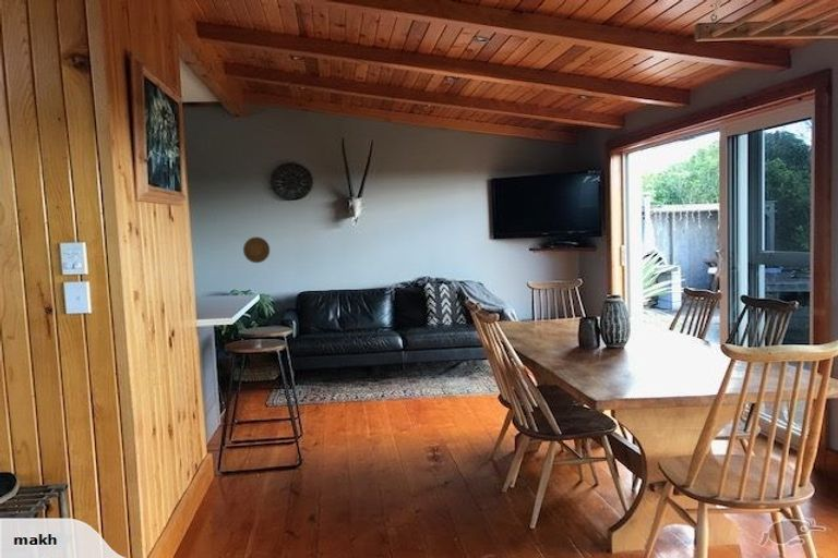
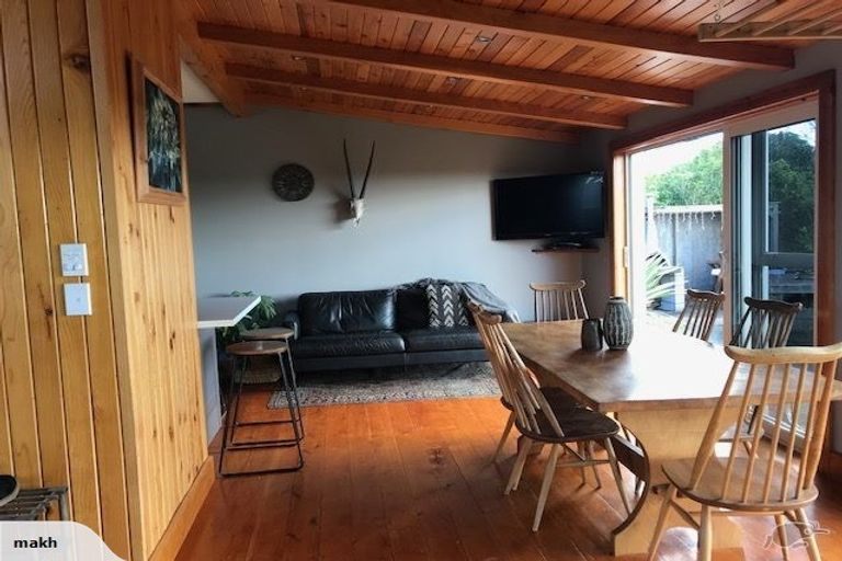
- decorative plate [242,235,271,264]
